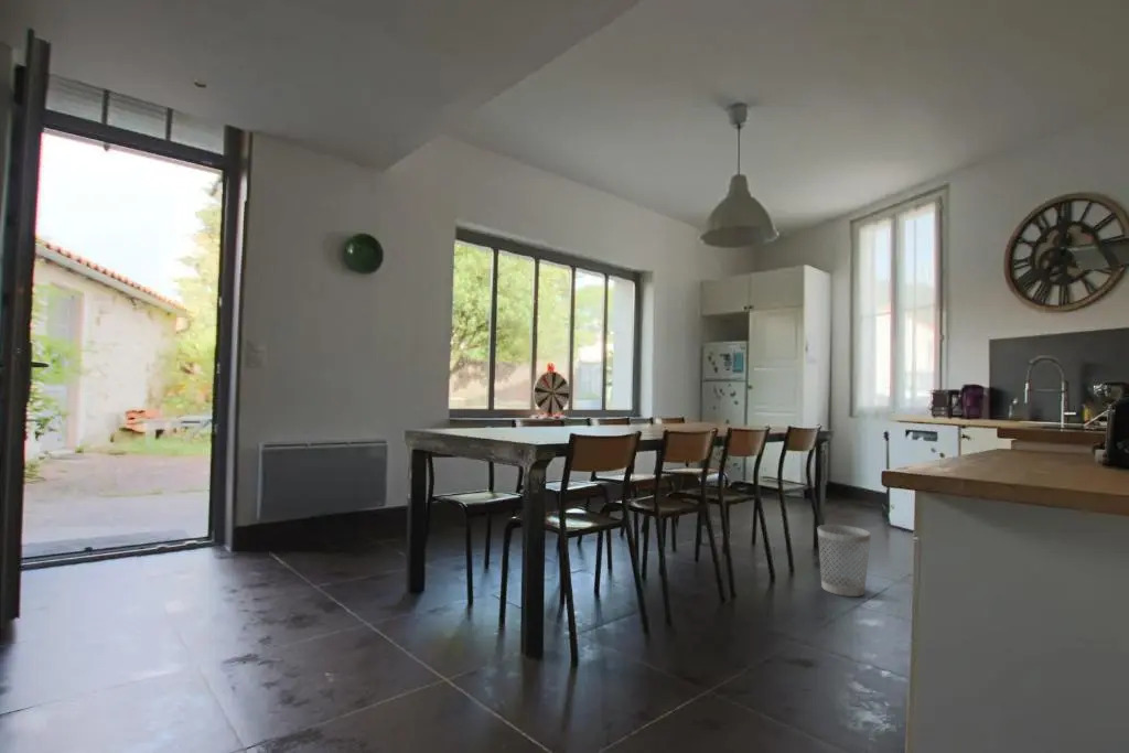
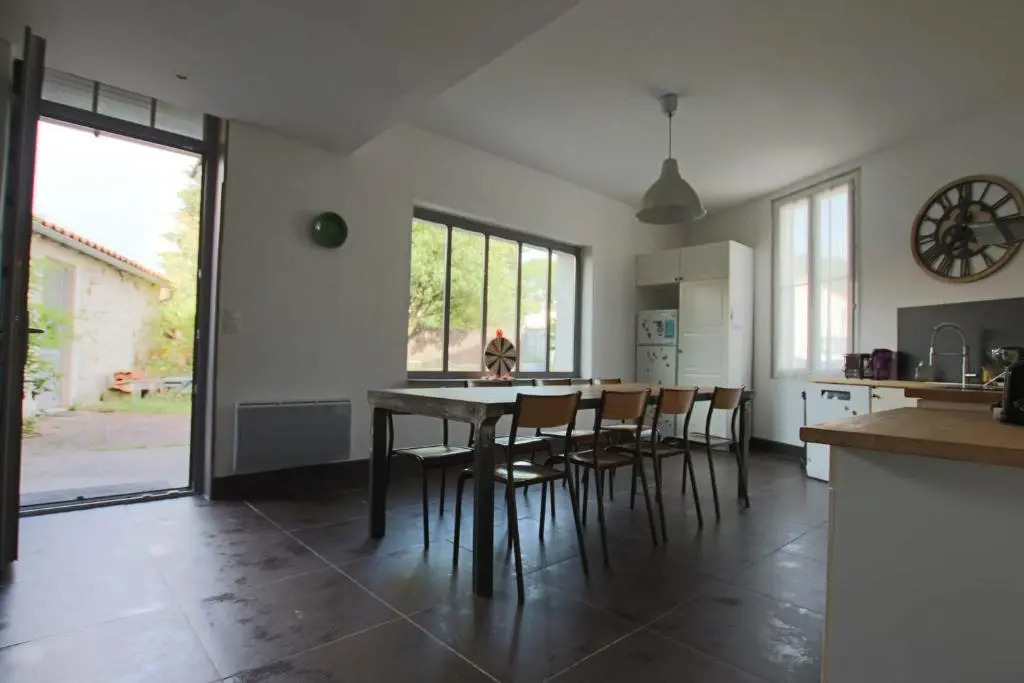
- wastebasket [816,524,872,598]
